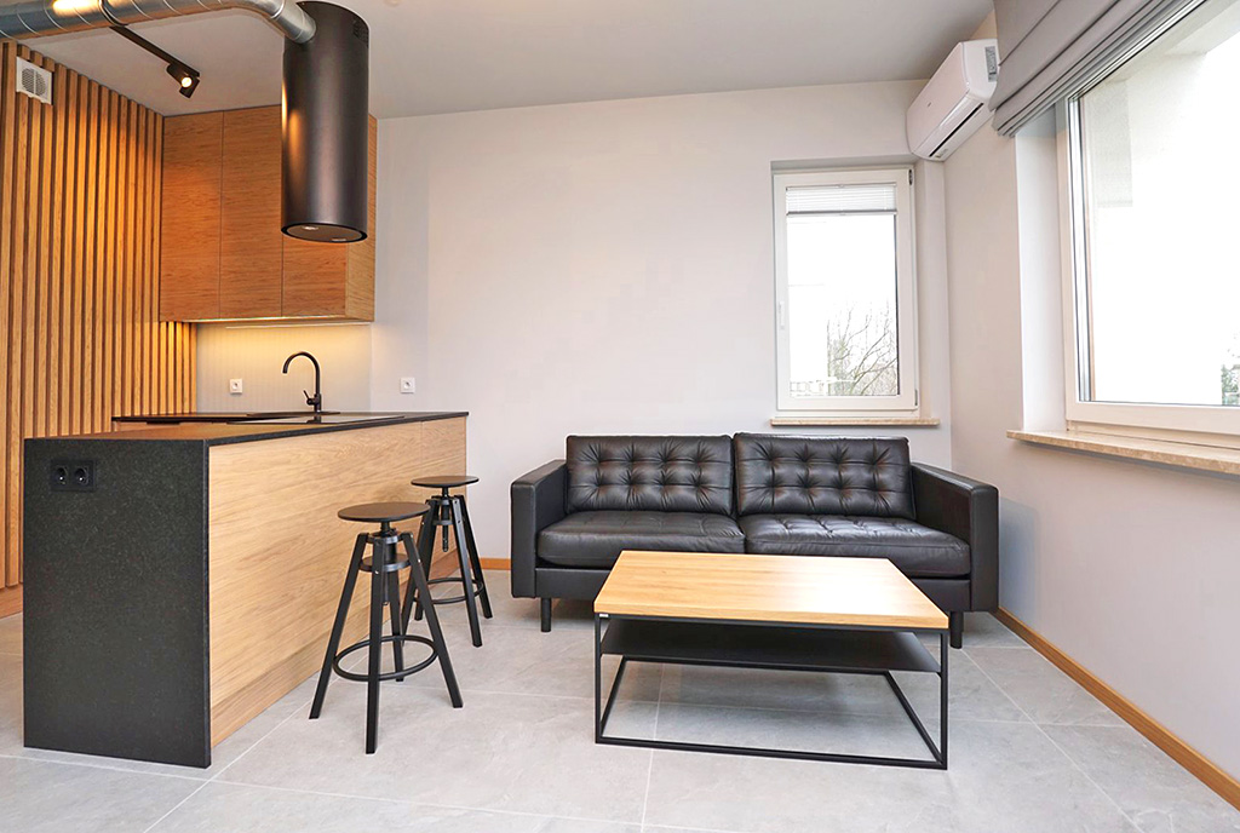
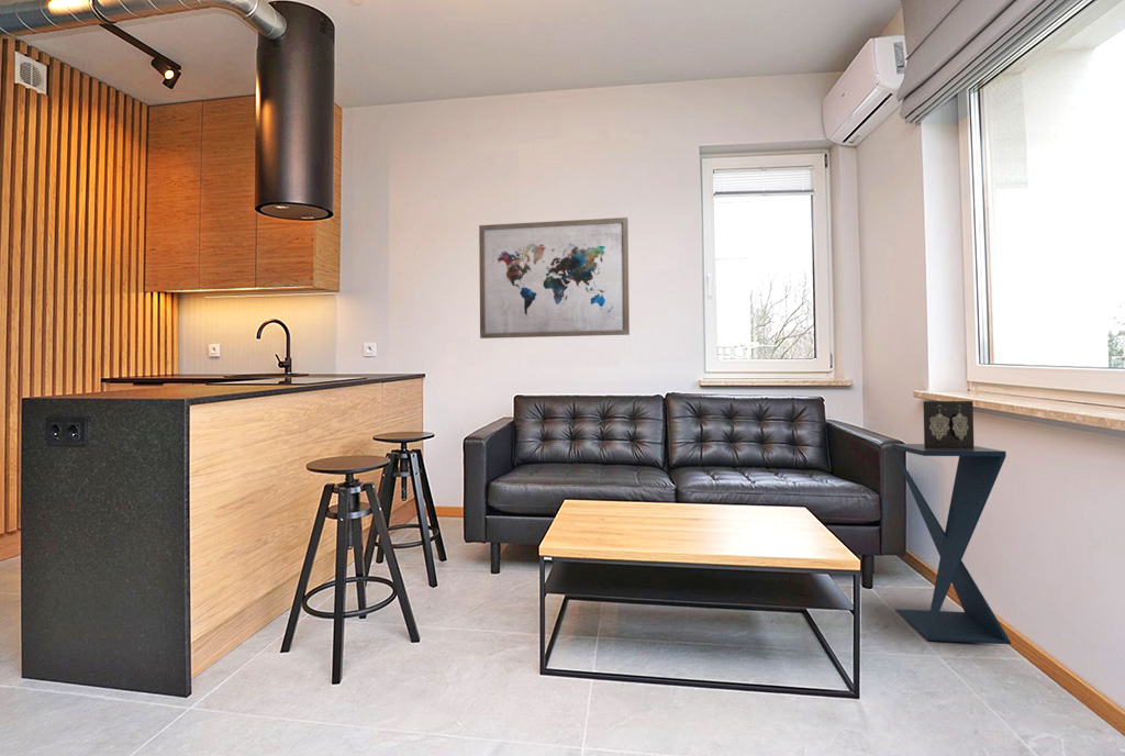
+ pedestal table [891,400,1012,645]
+ wall art [478,216,631,340]
